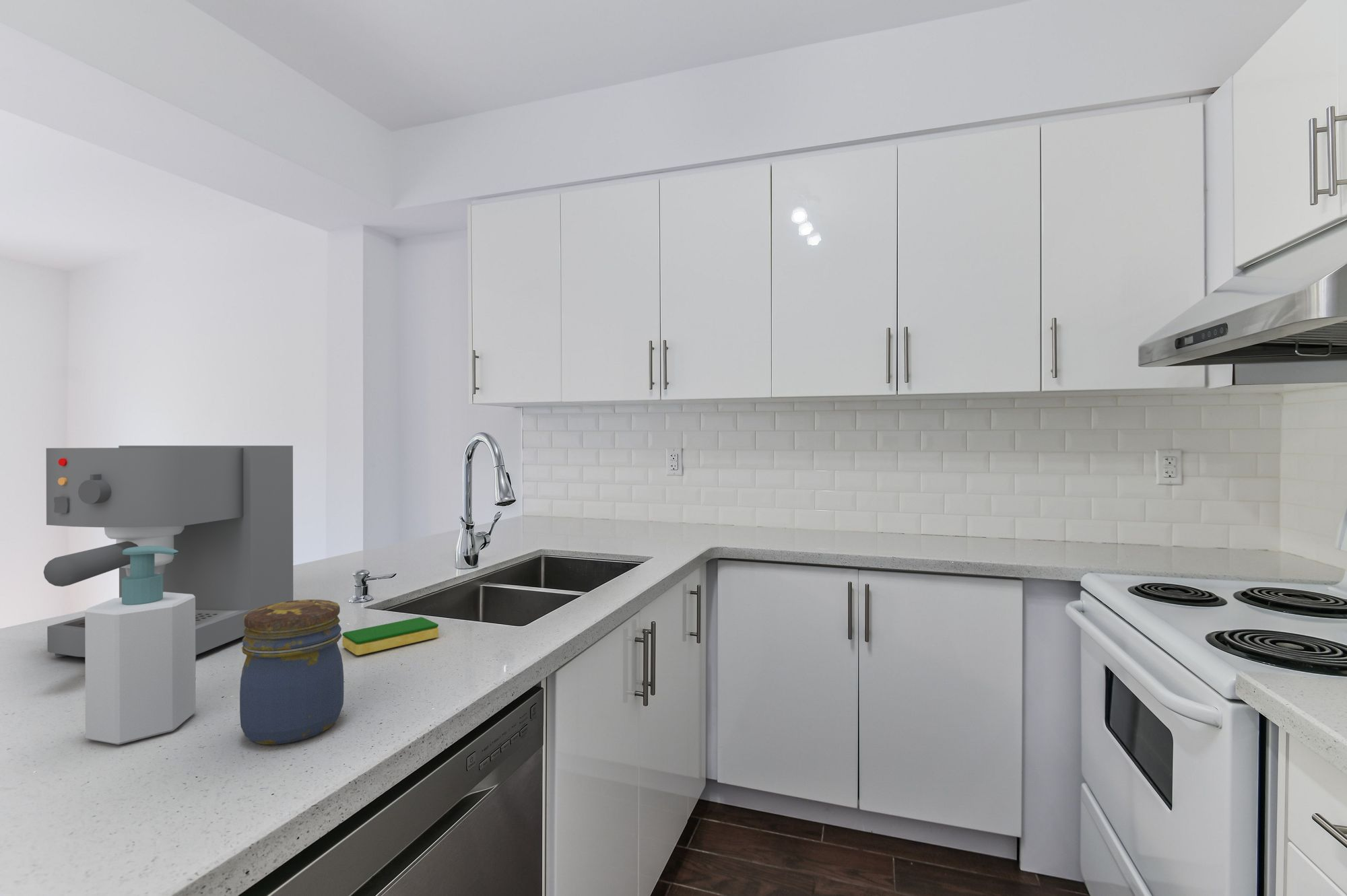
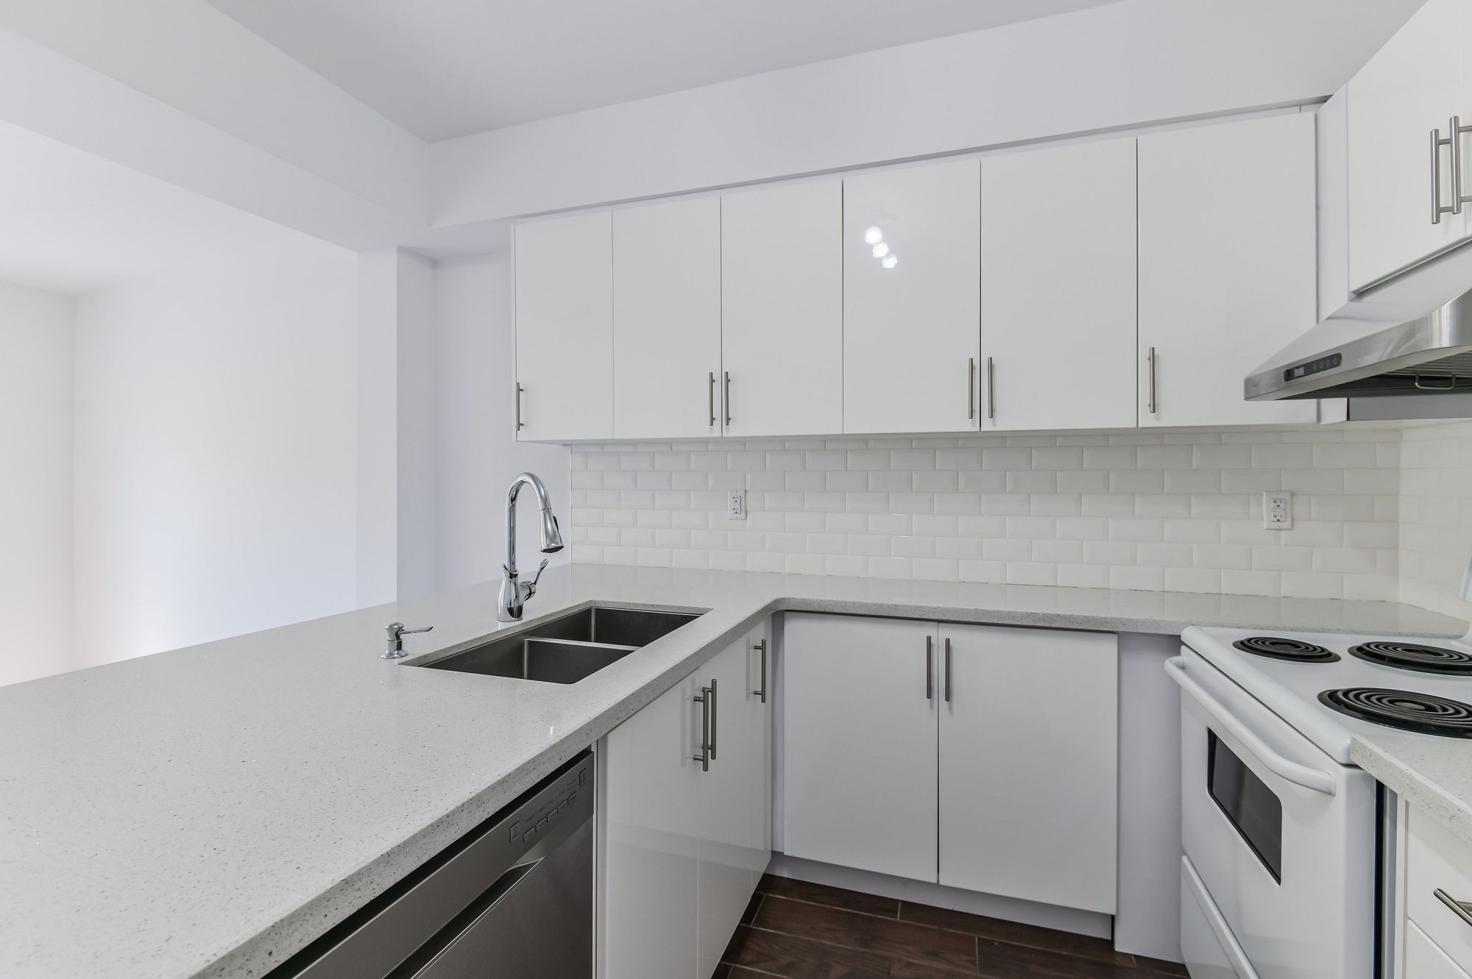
- coffee maker [43,445,294,659]
- jar [239,599,344,745]
- dish sponge [341,617,439,656]
- soap bottle [84,546,197,745]
